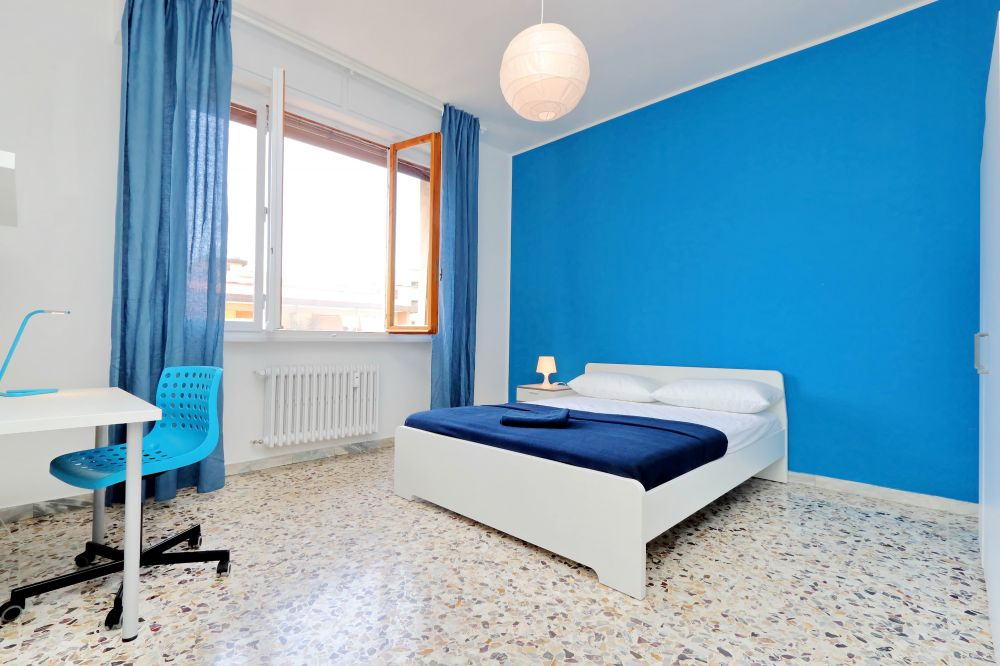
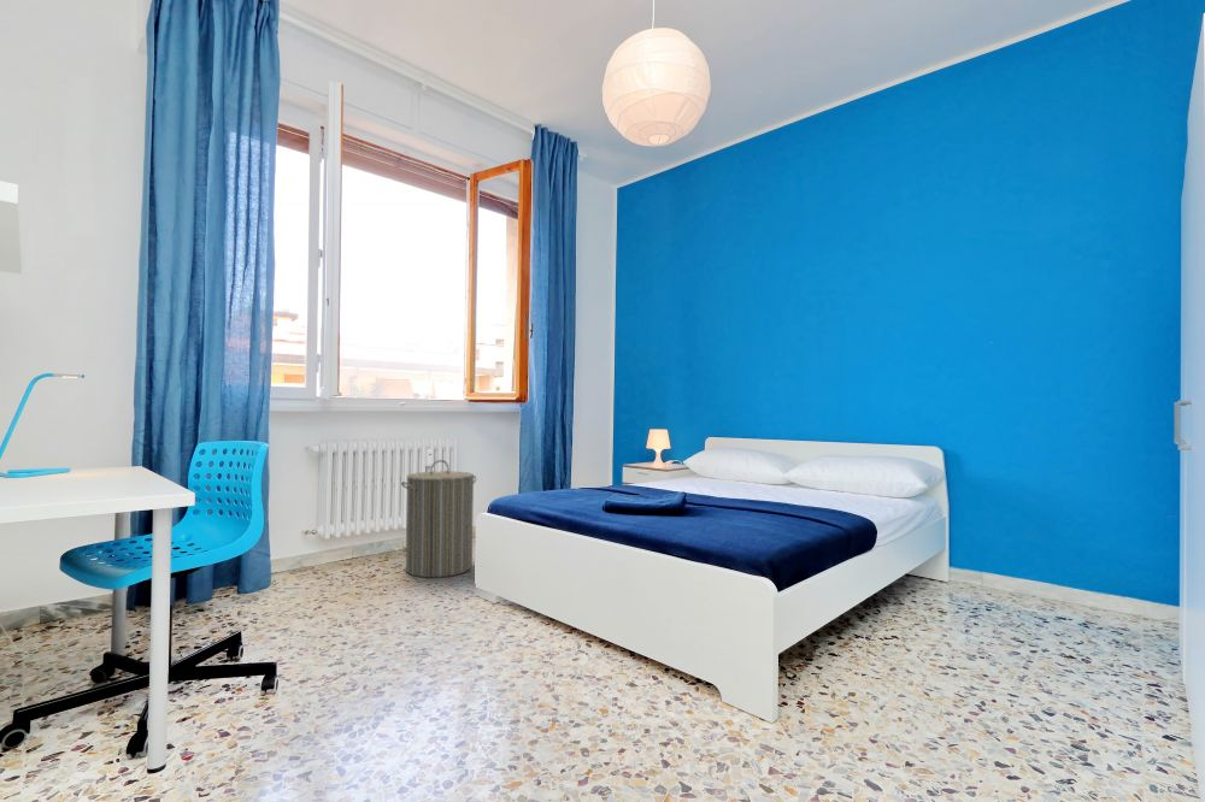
+ laundry hamper [400,459,477,579]
